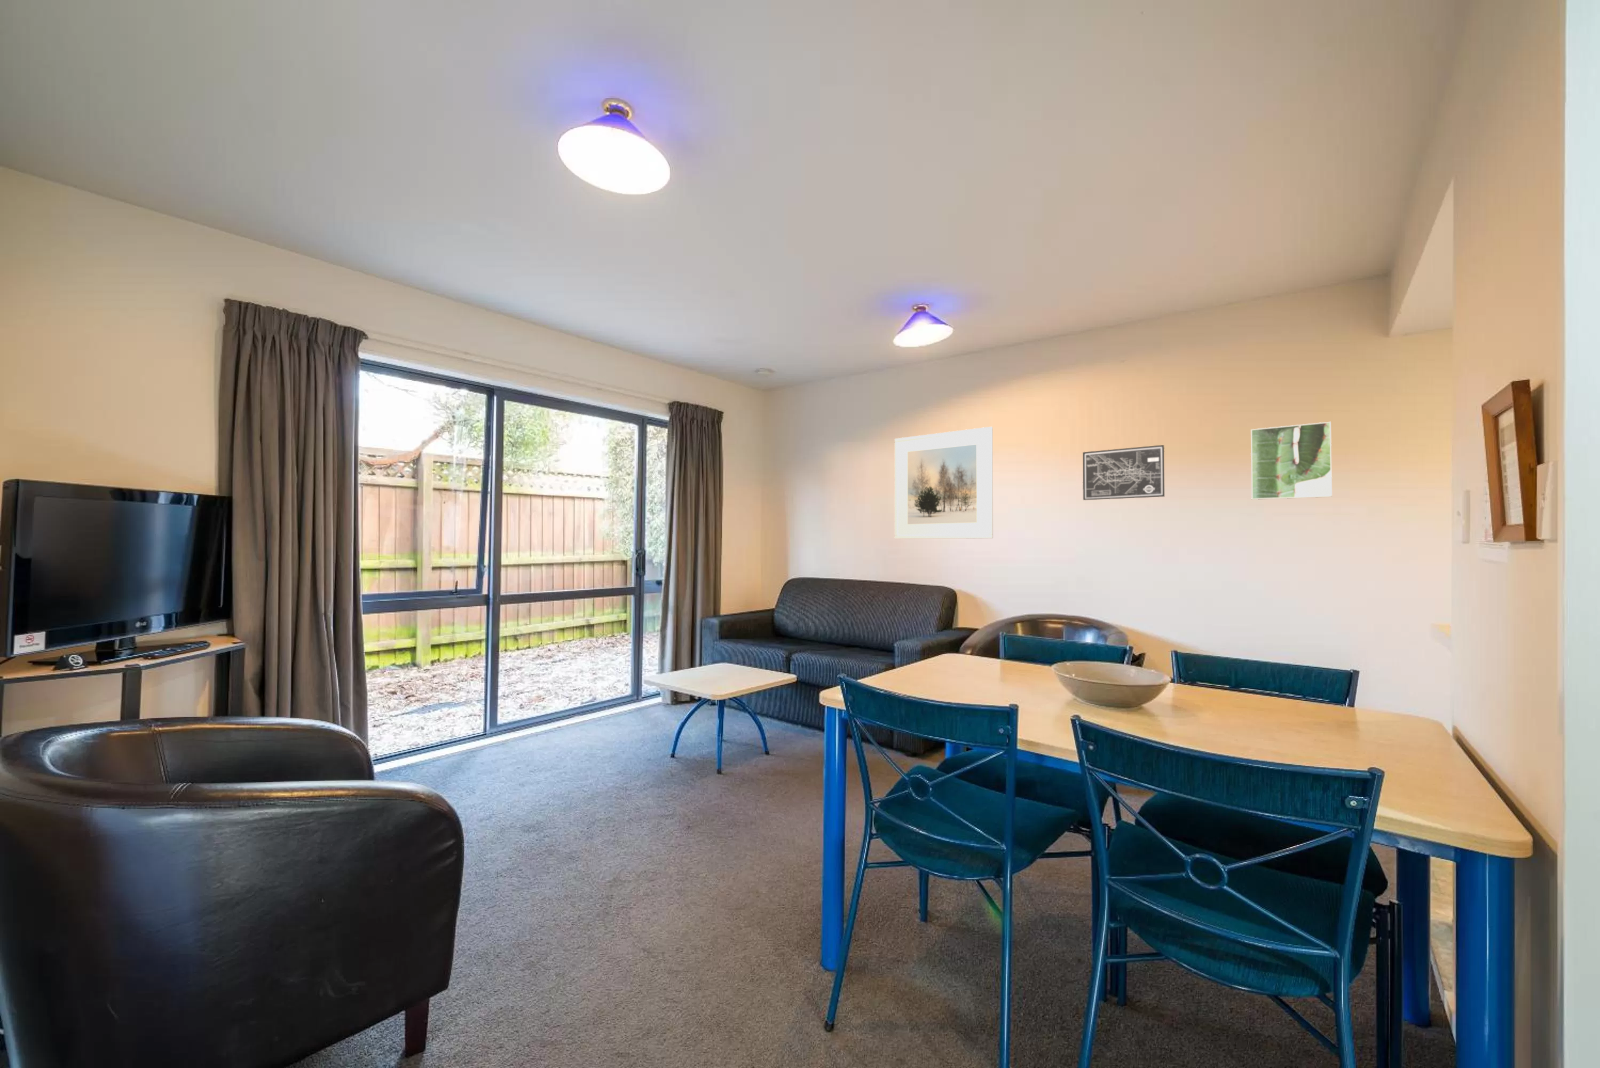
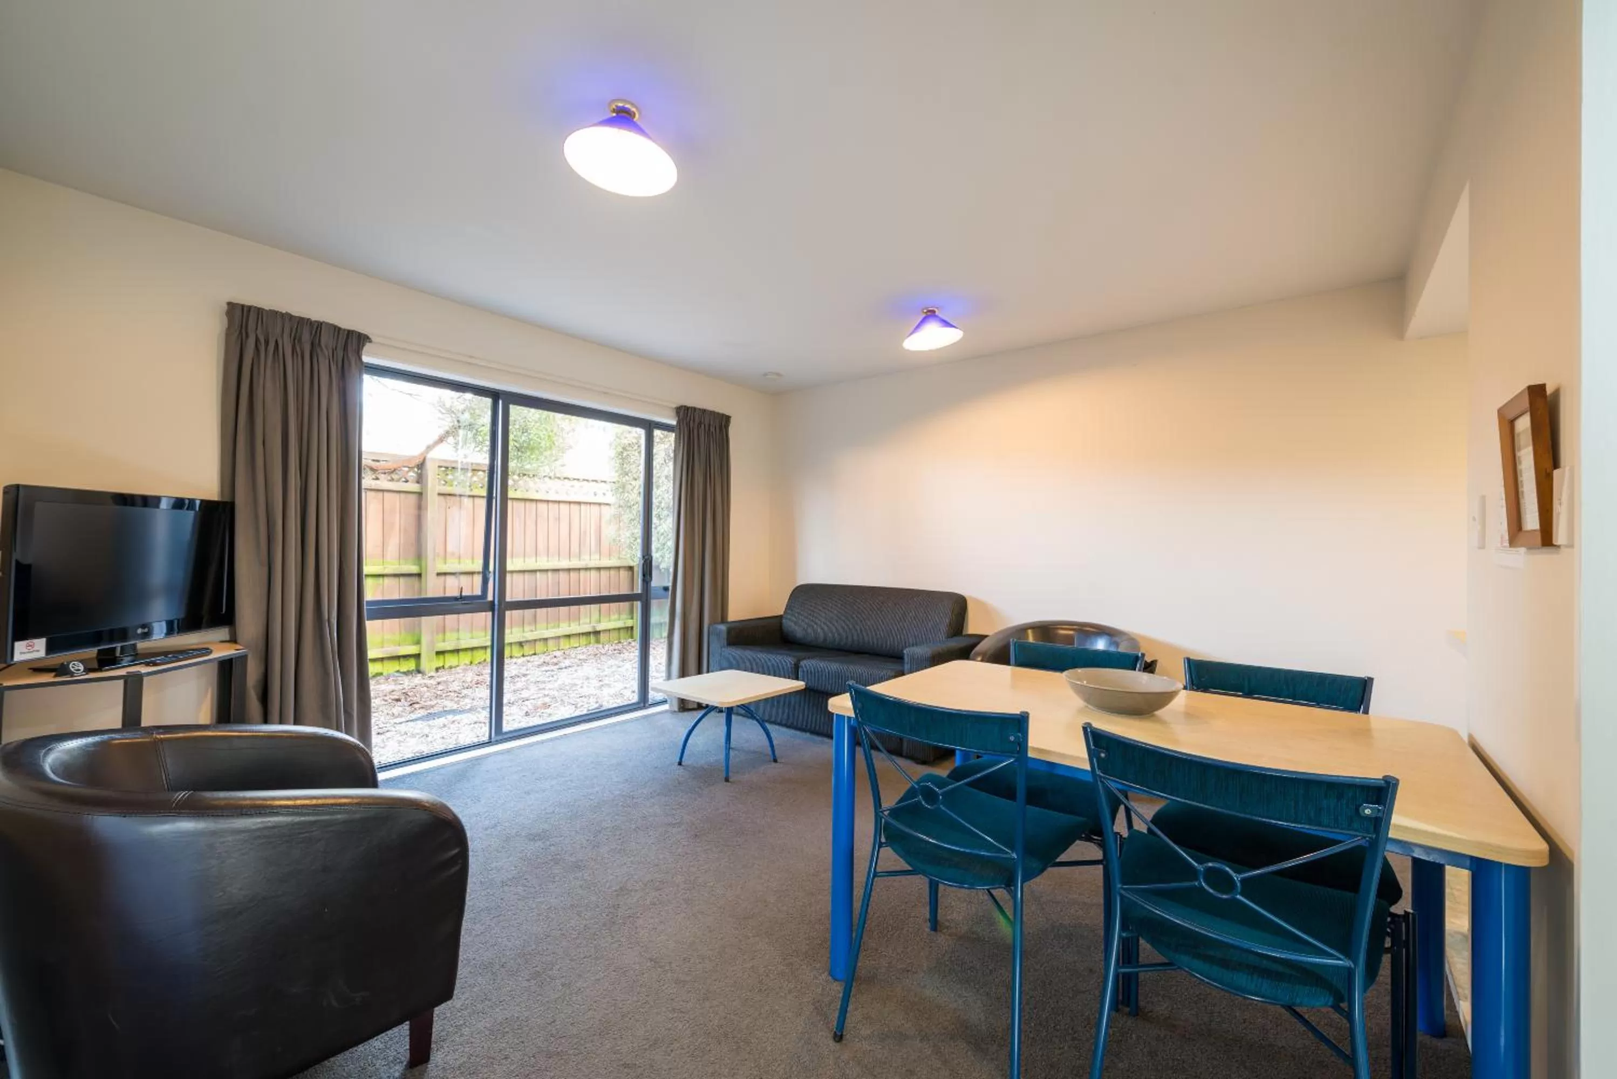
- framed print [895,427,994,539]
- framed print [1250,421,1332,501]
- wall art [1082,445,1165,501]
